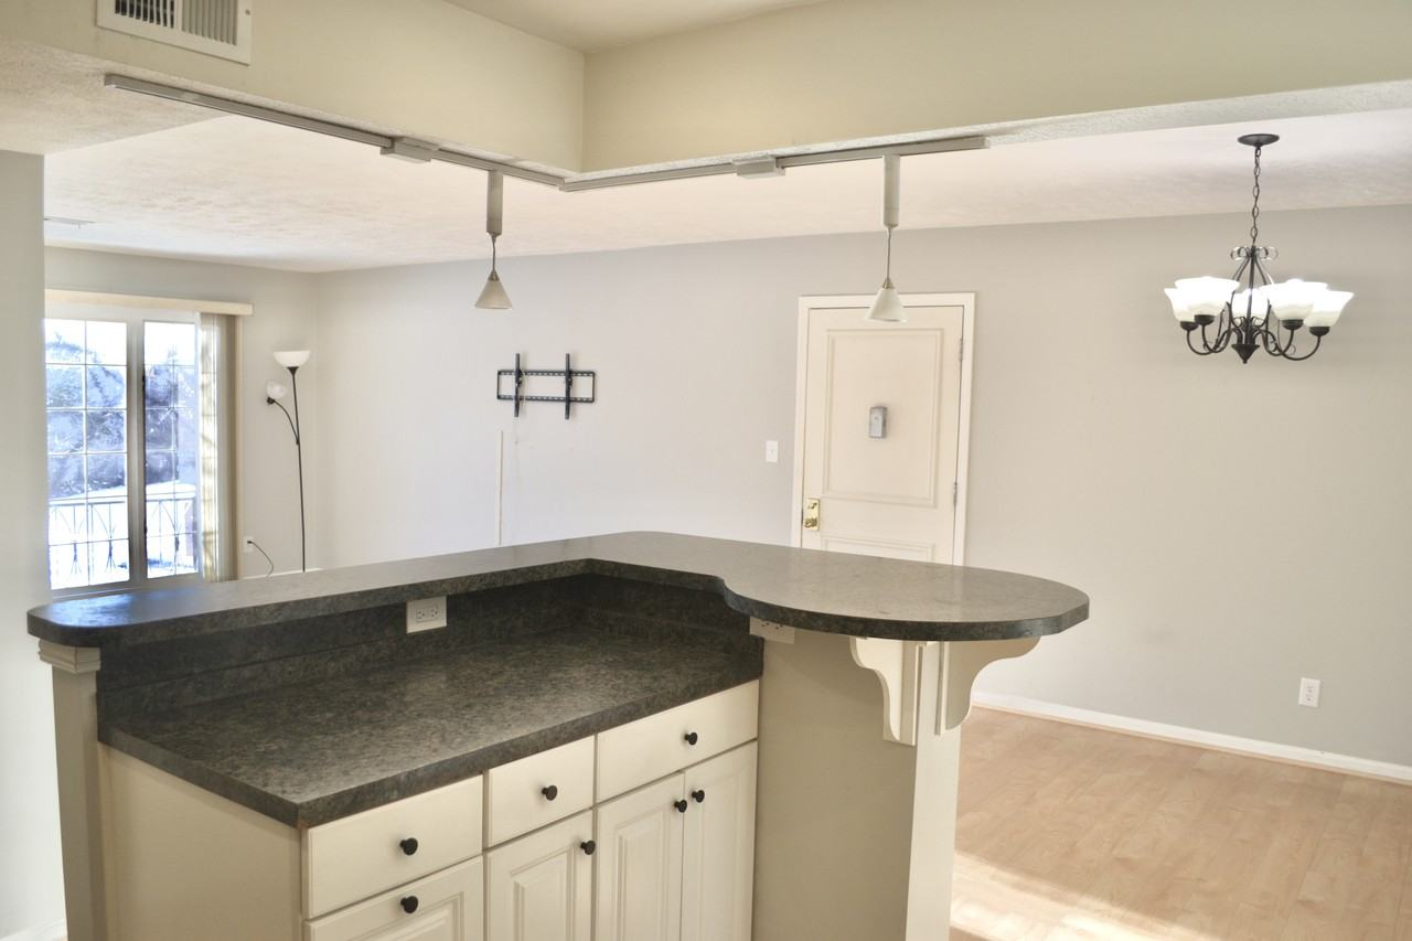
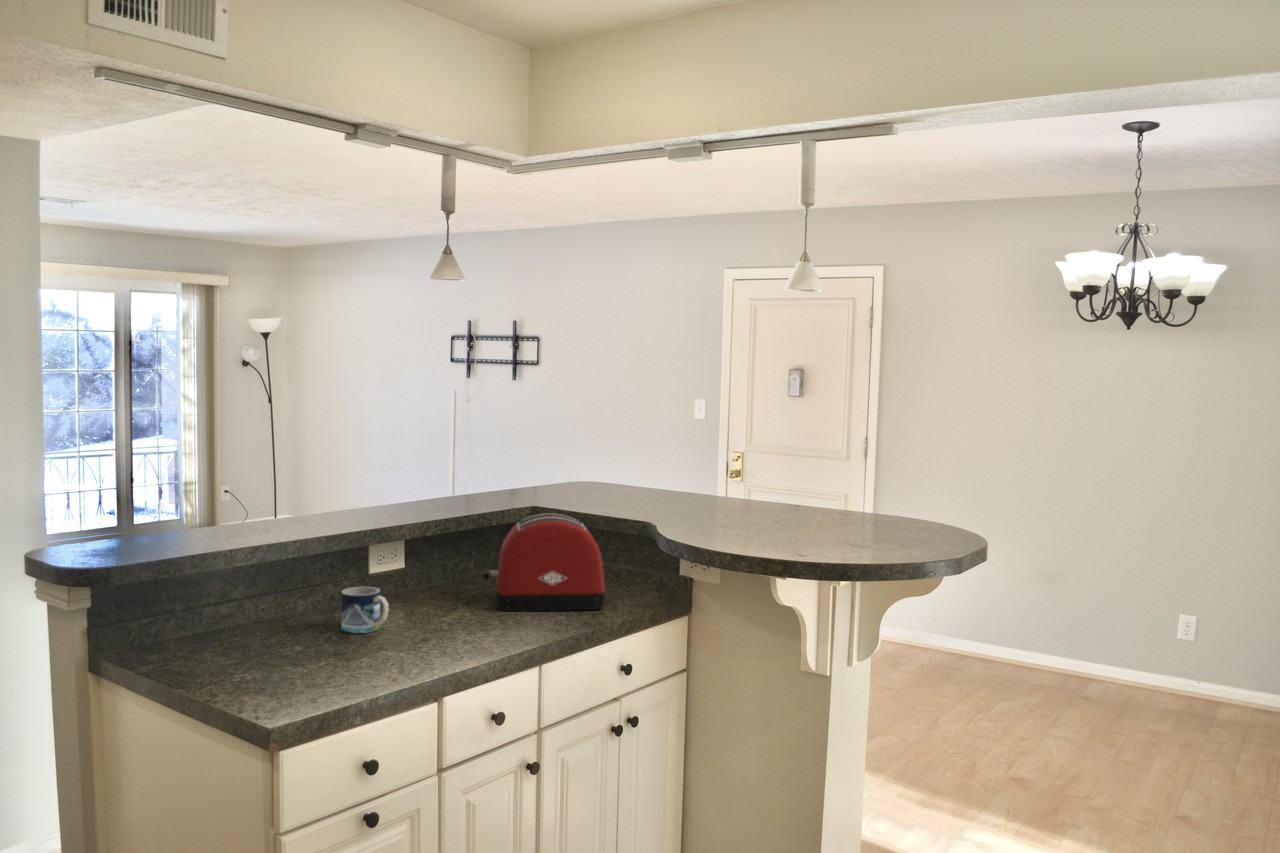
+ mug [340,586,390,634]
+ toaster [483,513,607,612]
